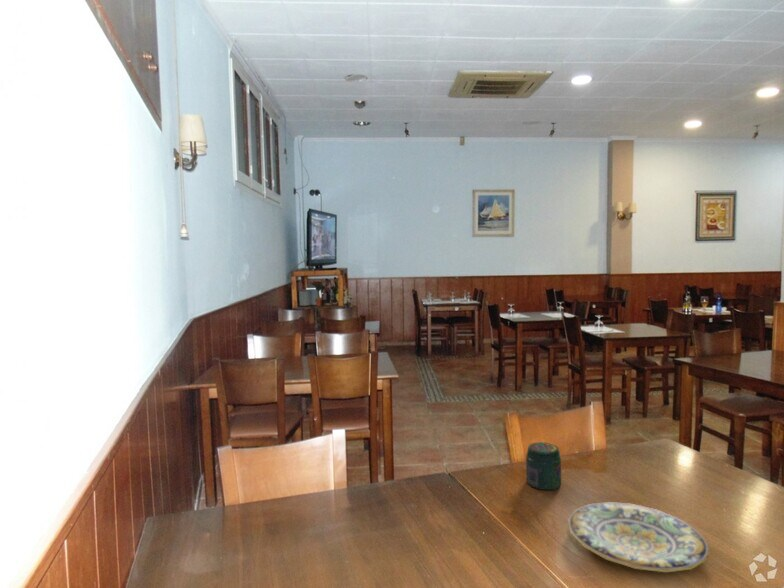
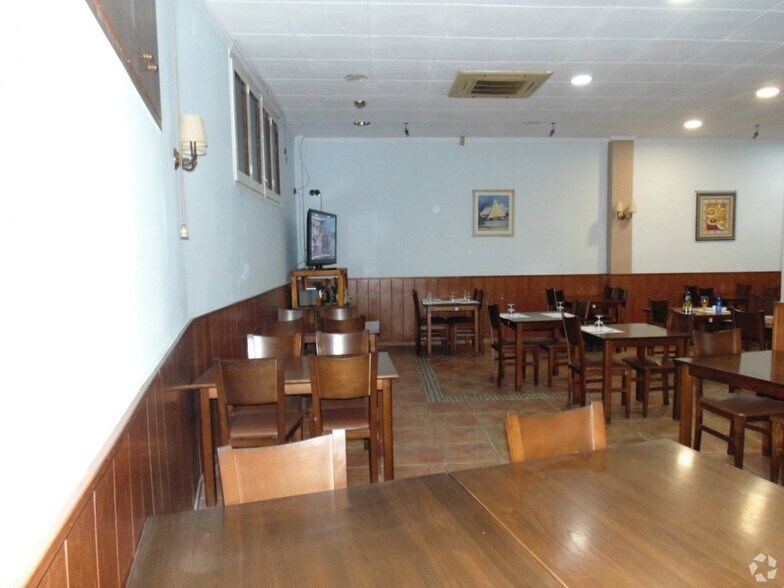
- jar [525,441,562,491]
- plate [567,501,710,573]
